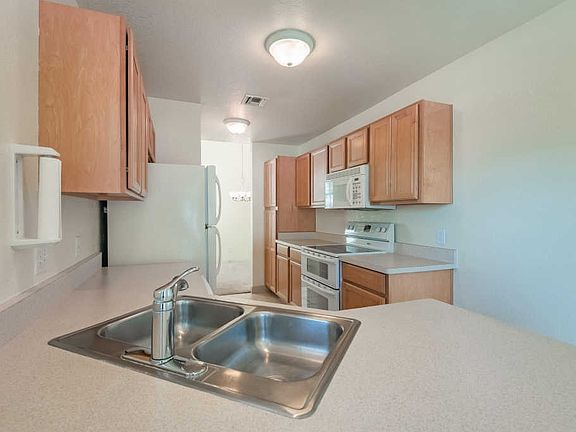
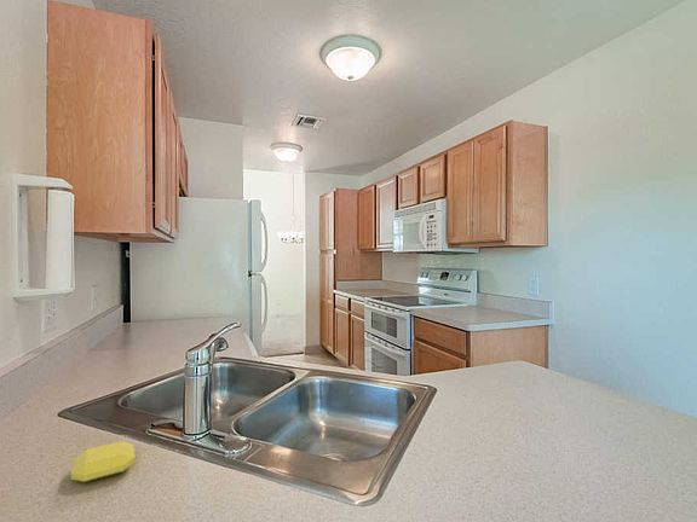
+ soap bar [70,440,136,483]
